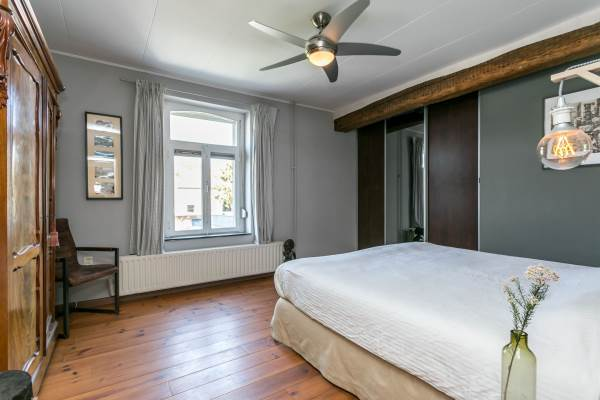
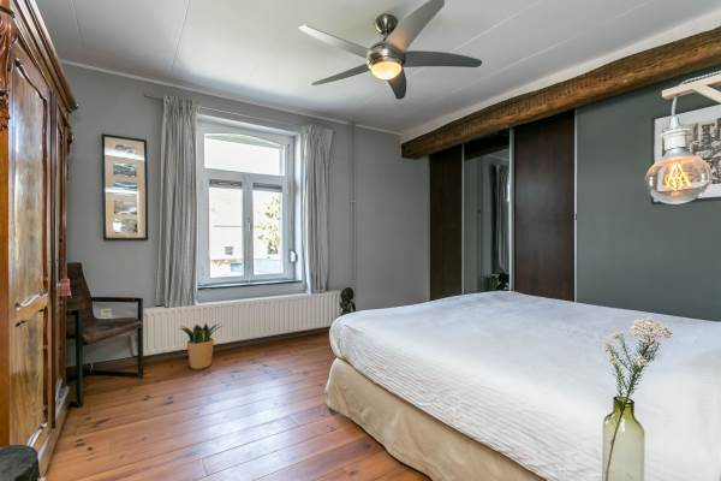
+ potted plant [179,322,224,370]
